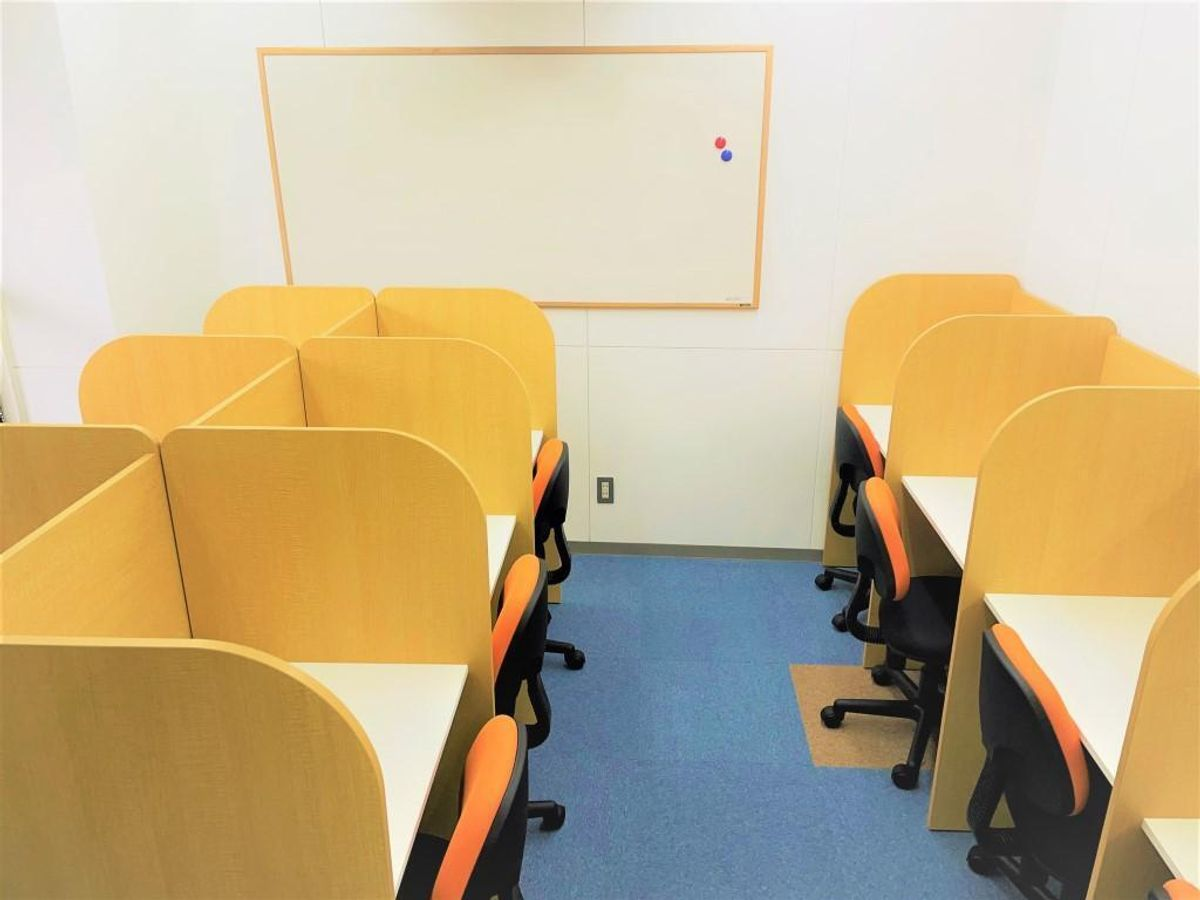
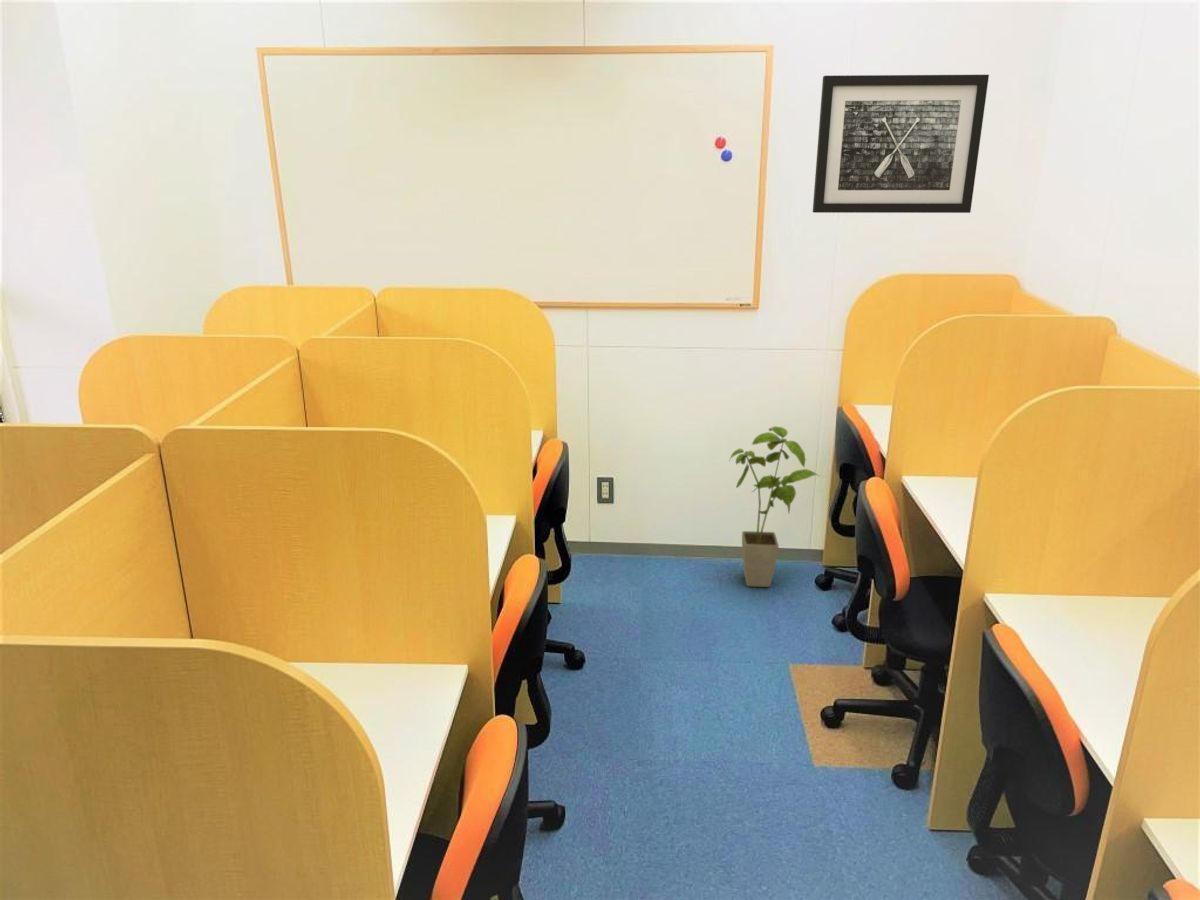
+ wall art [812,74,990,214]
+ house plant [728,425,820,588]
